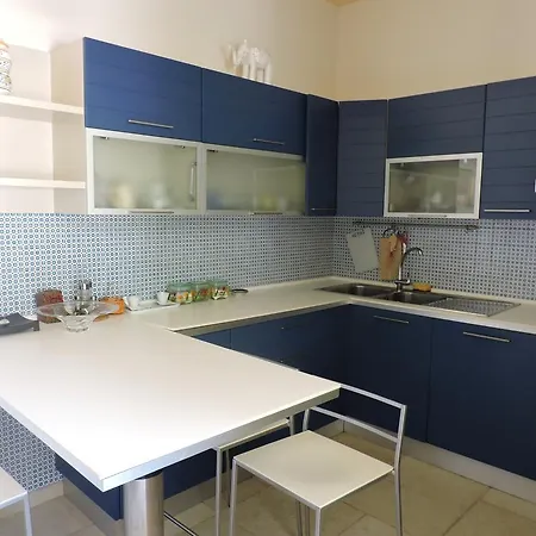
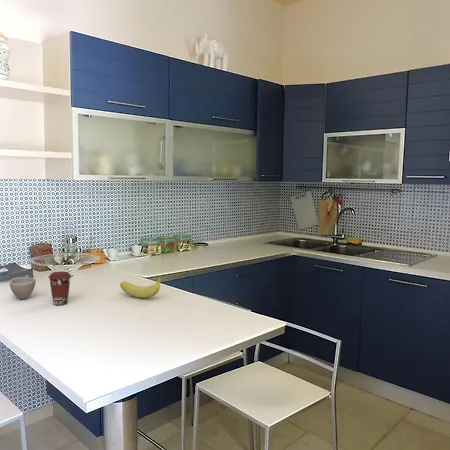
+ fruit [119,275,162,299]
+ cup [9,276,37,300]
+ coffee cup [47,270,72,306]
